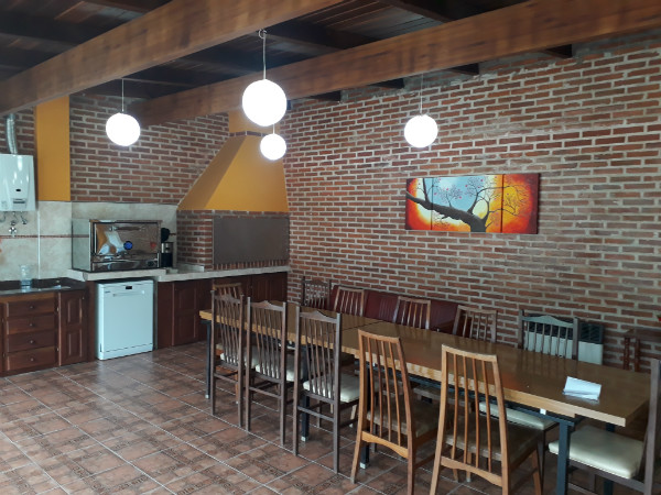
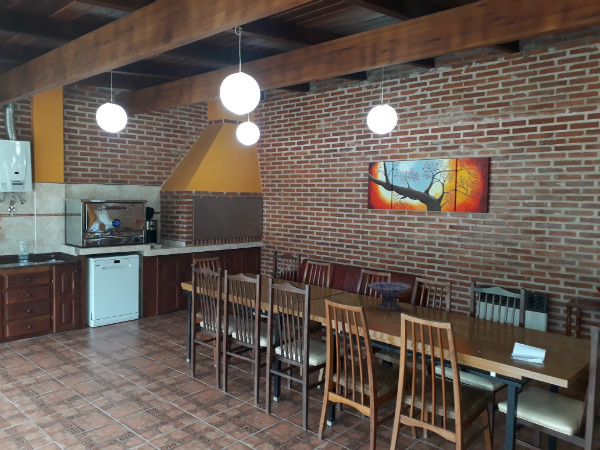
+ decorative bowl [367,281,411,312]
